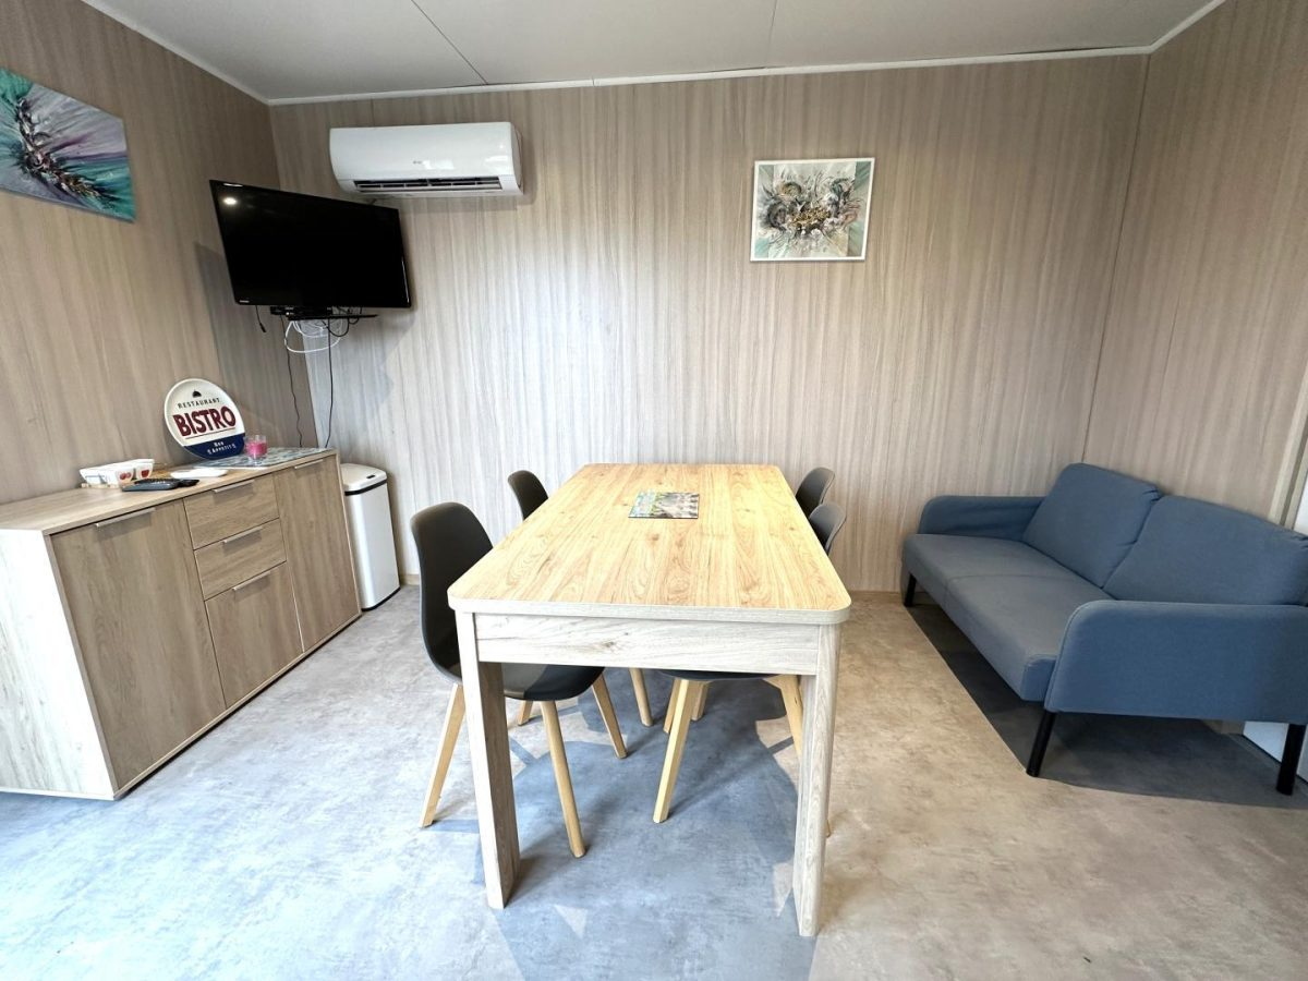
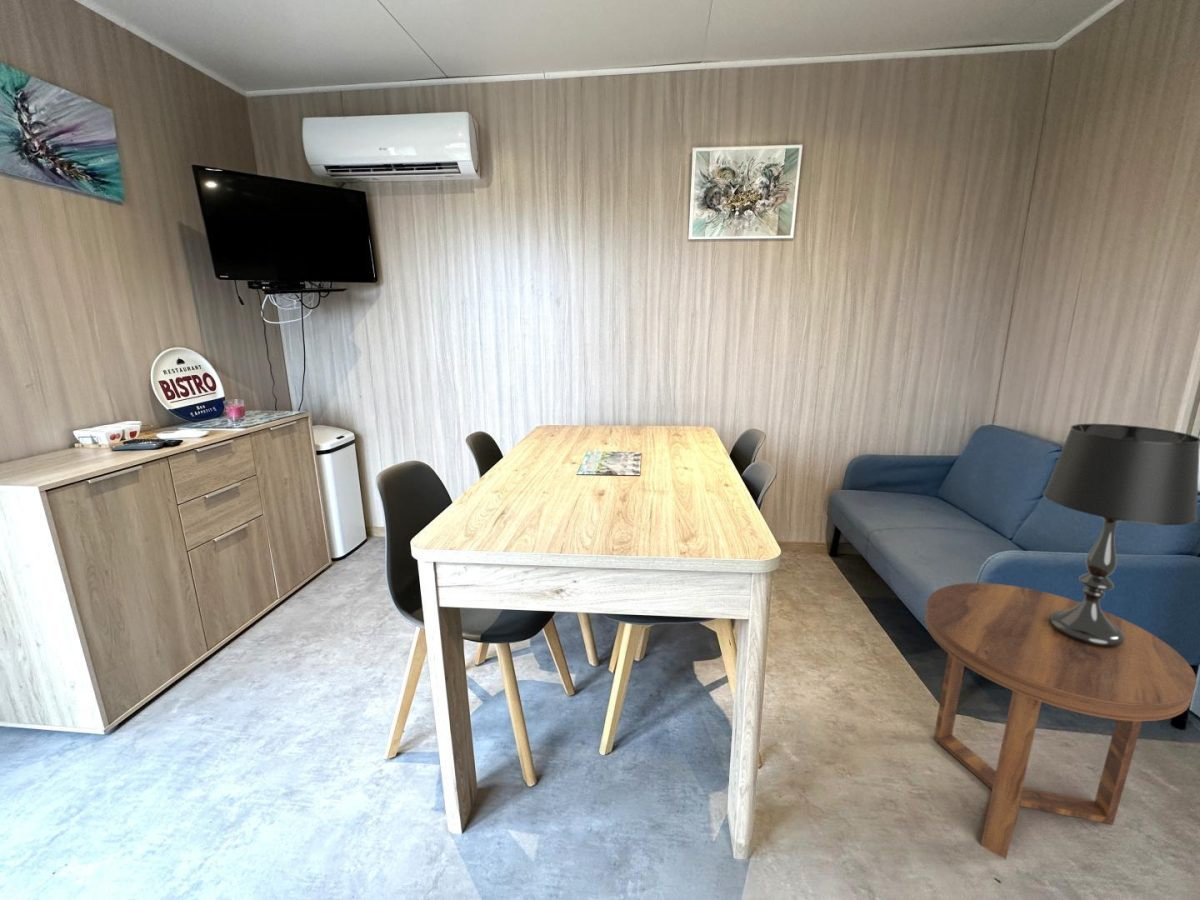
+ side table [924,582,1197,860]
+ table lamp [1042,423,1200,648]
